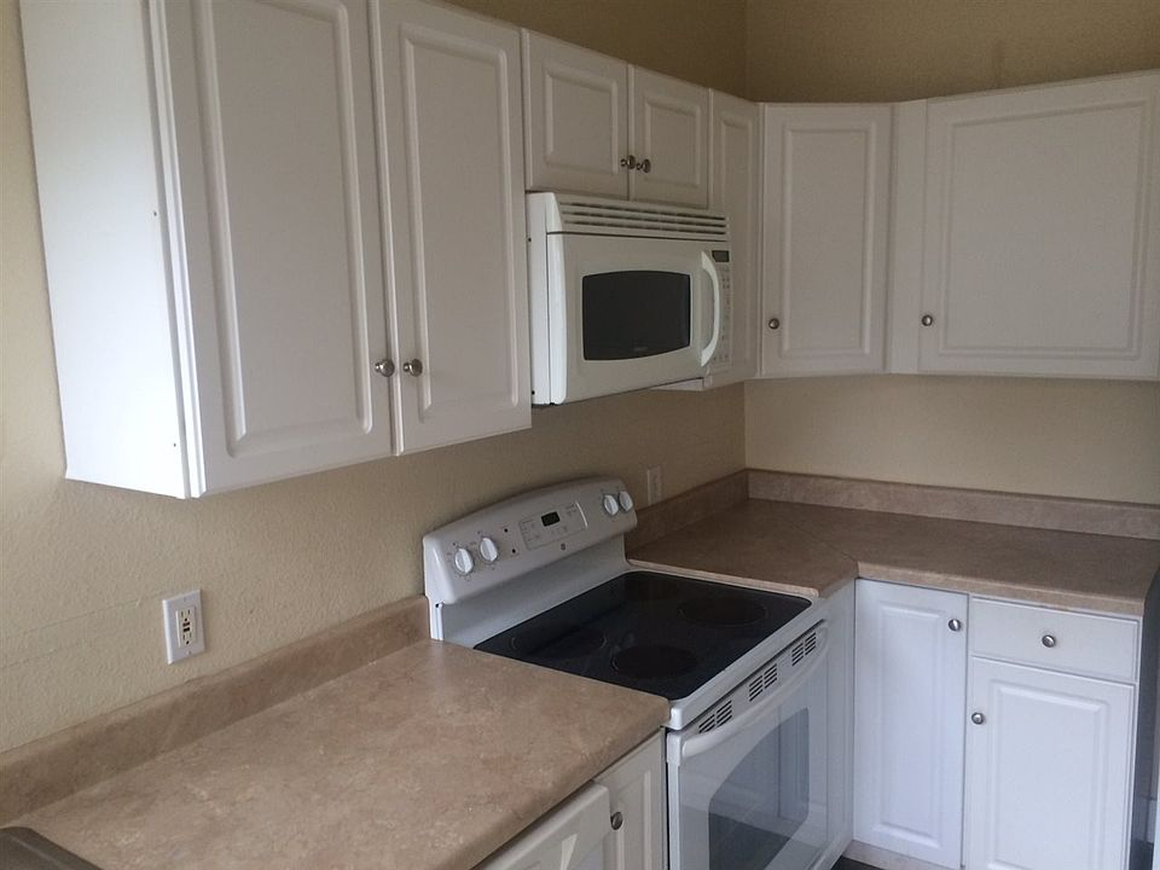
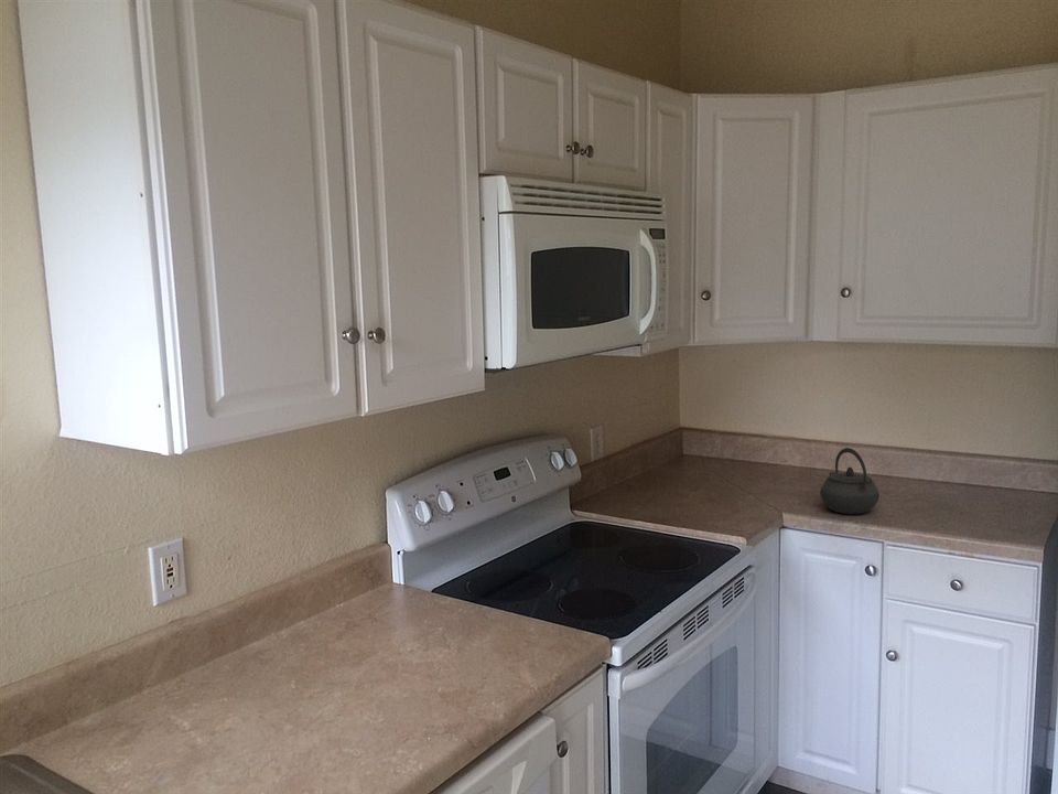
+ kettle [819,447,881,515]
